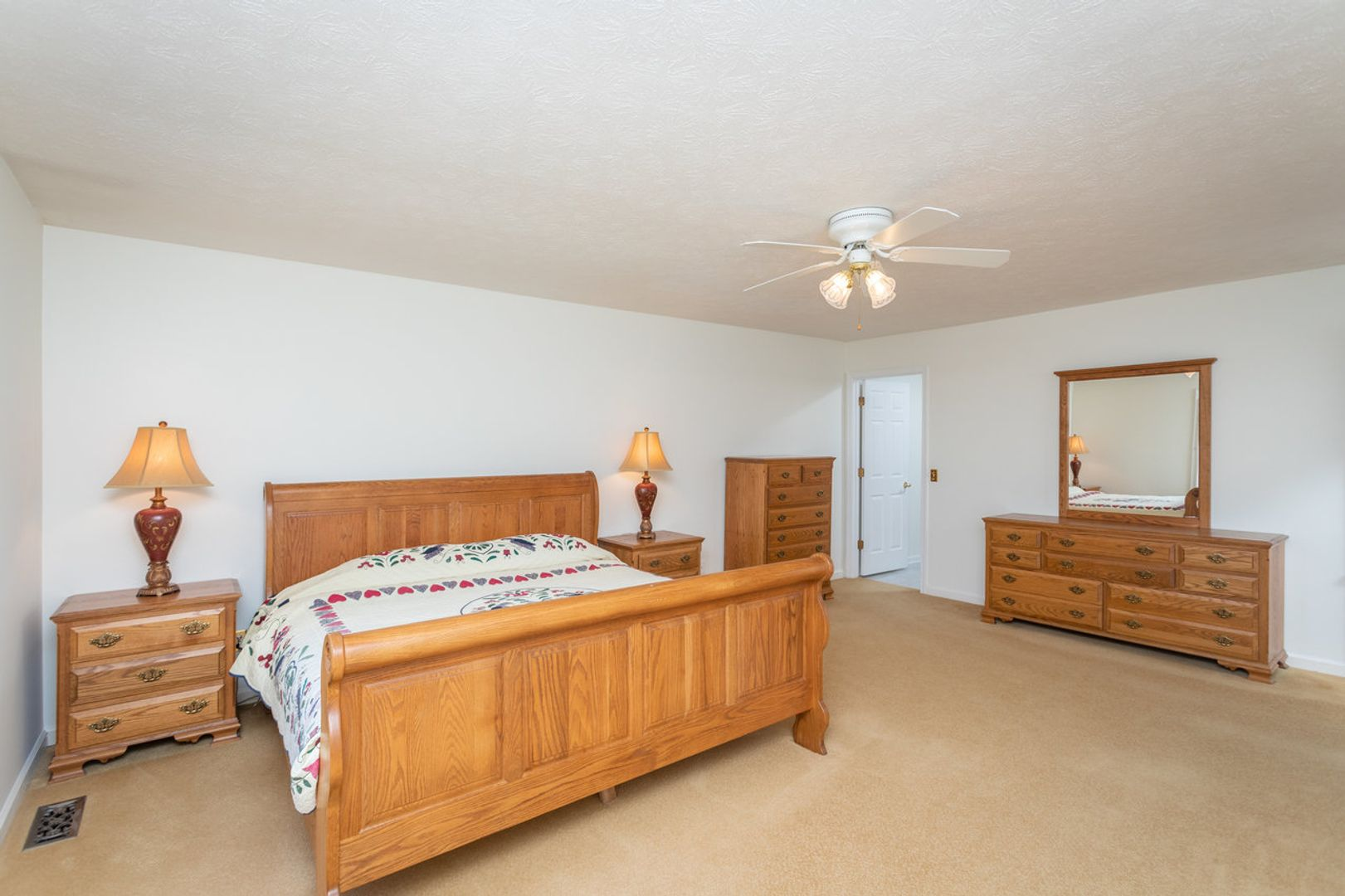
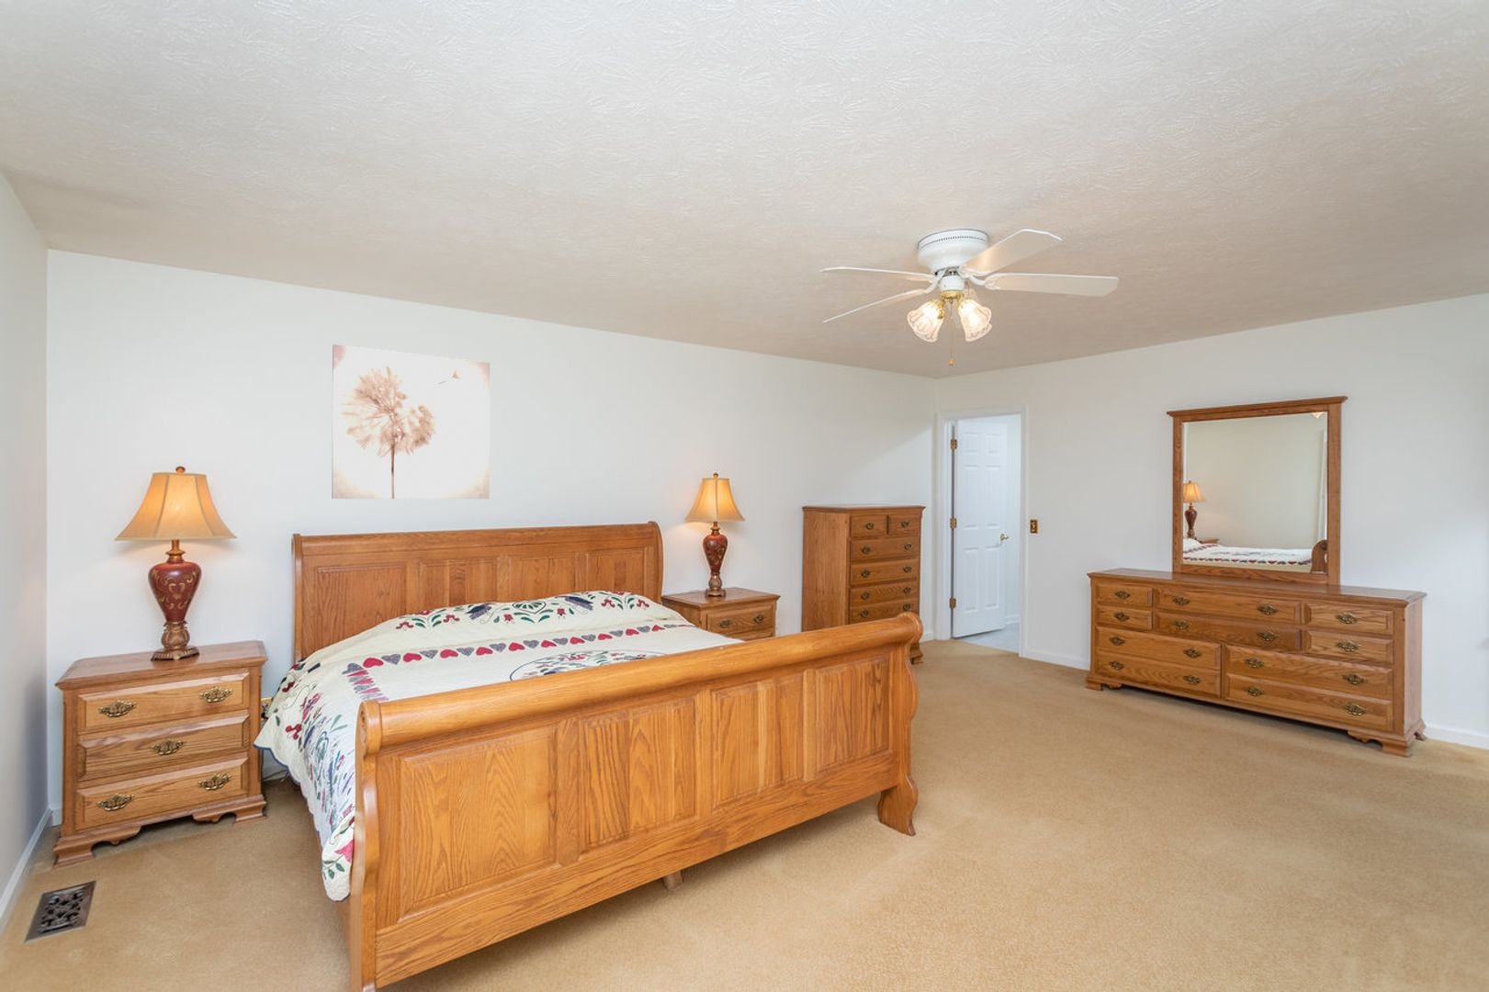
+ wall art [331,343,490,499]
